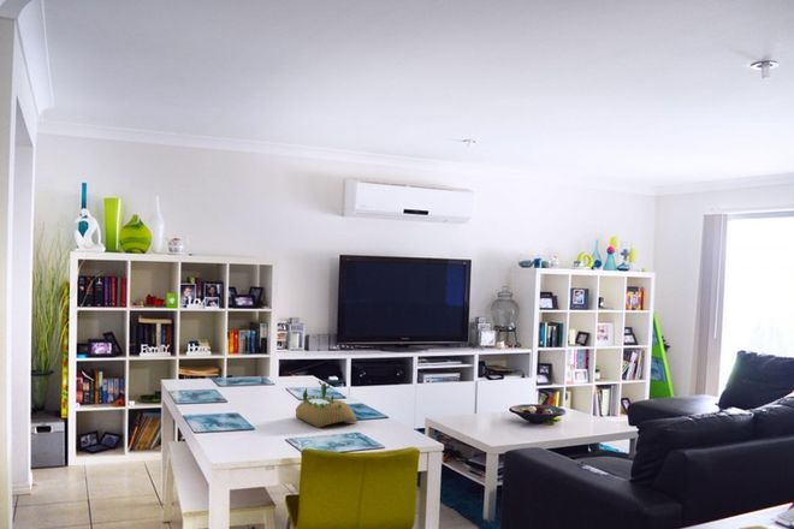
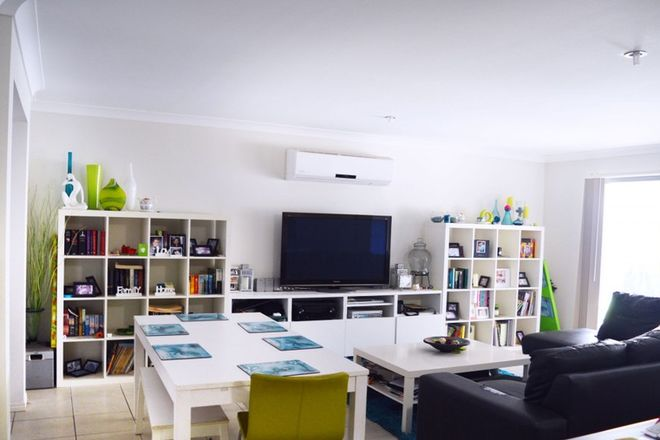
- succulent planter [295,380,359,429]
